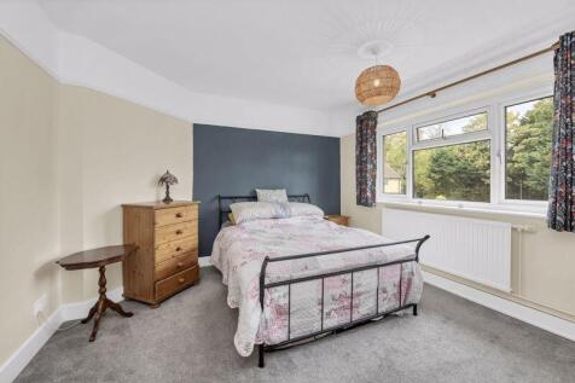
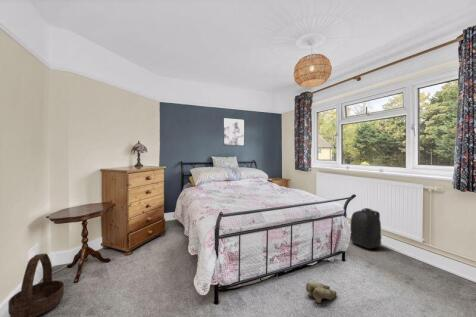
+ backpack [349,207,383,250]
+ basket [7,253,65,317]
+ slippers [305,281,337,304]
+ wall art [222,117,245,147]
